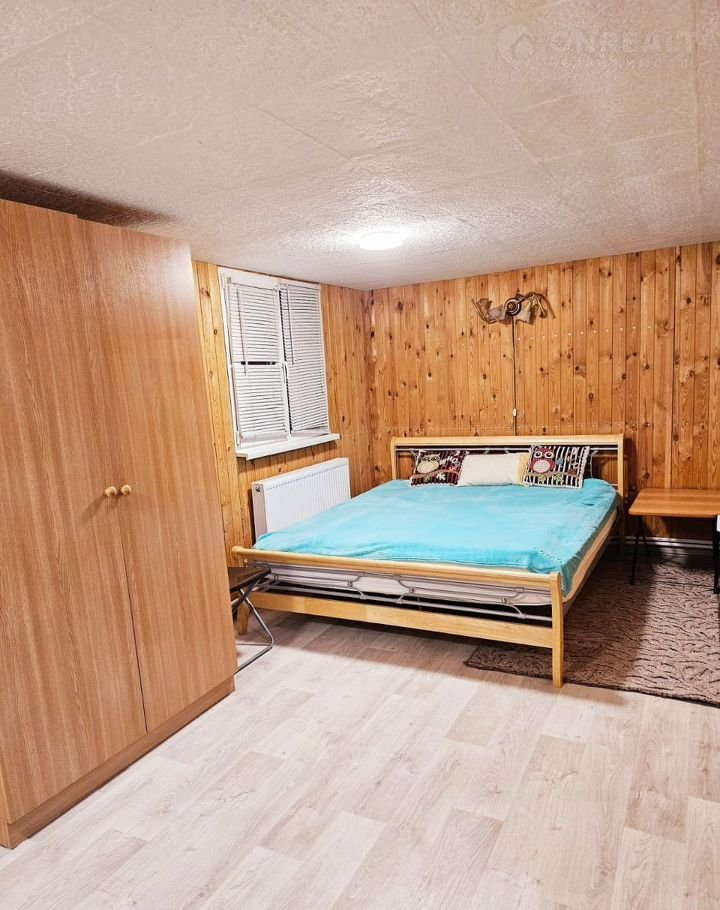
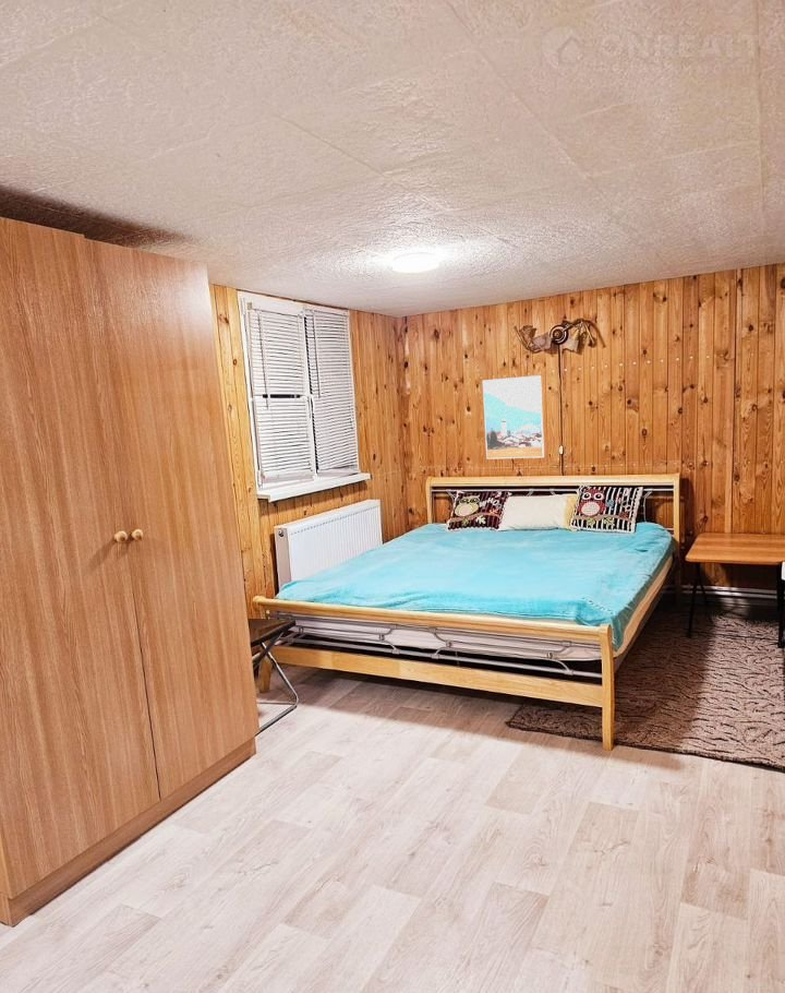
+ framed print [482,374,546,460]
